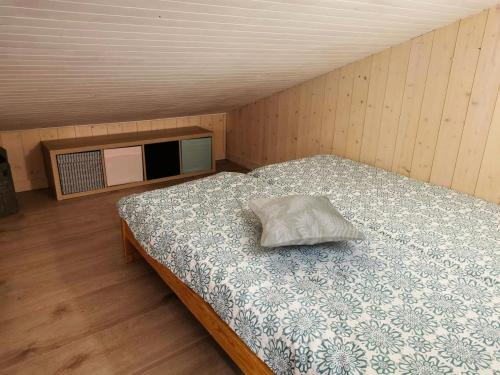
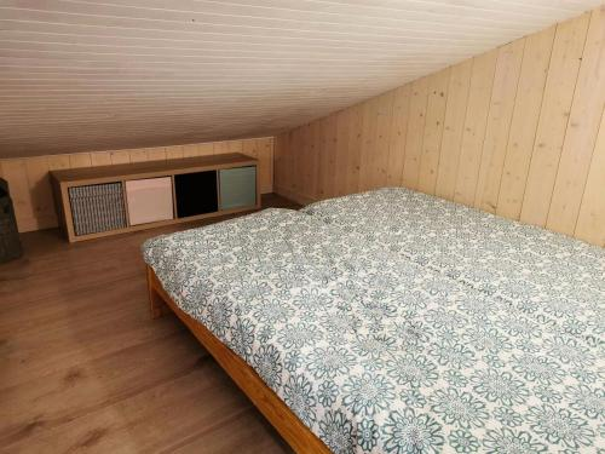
- decorative pillow [245,193,368,248]
